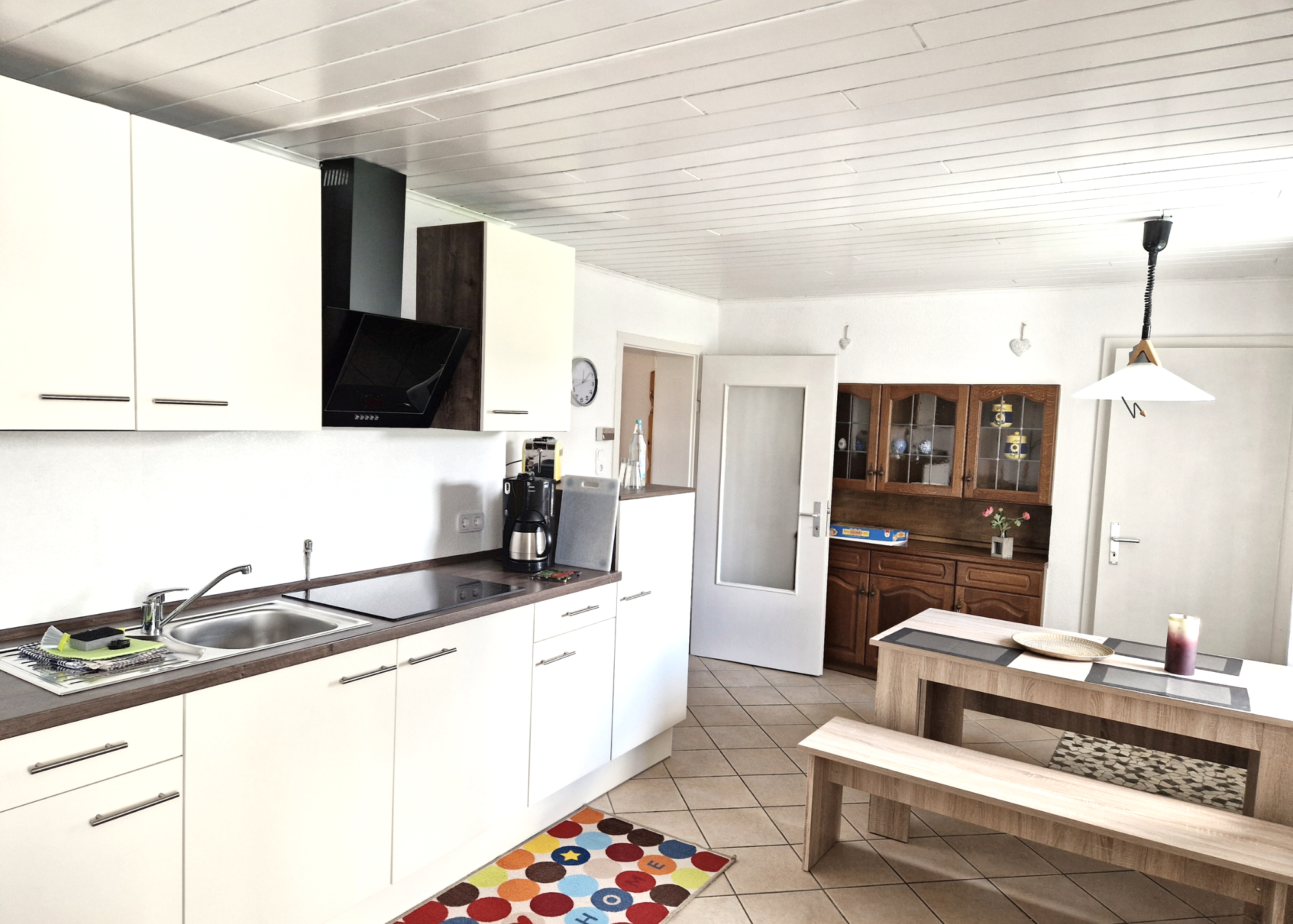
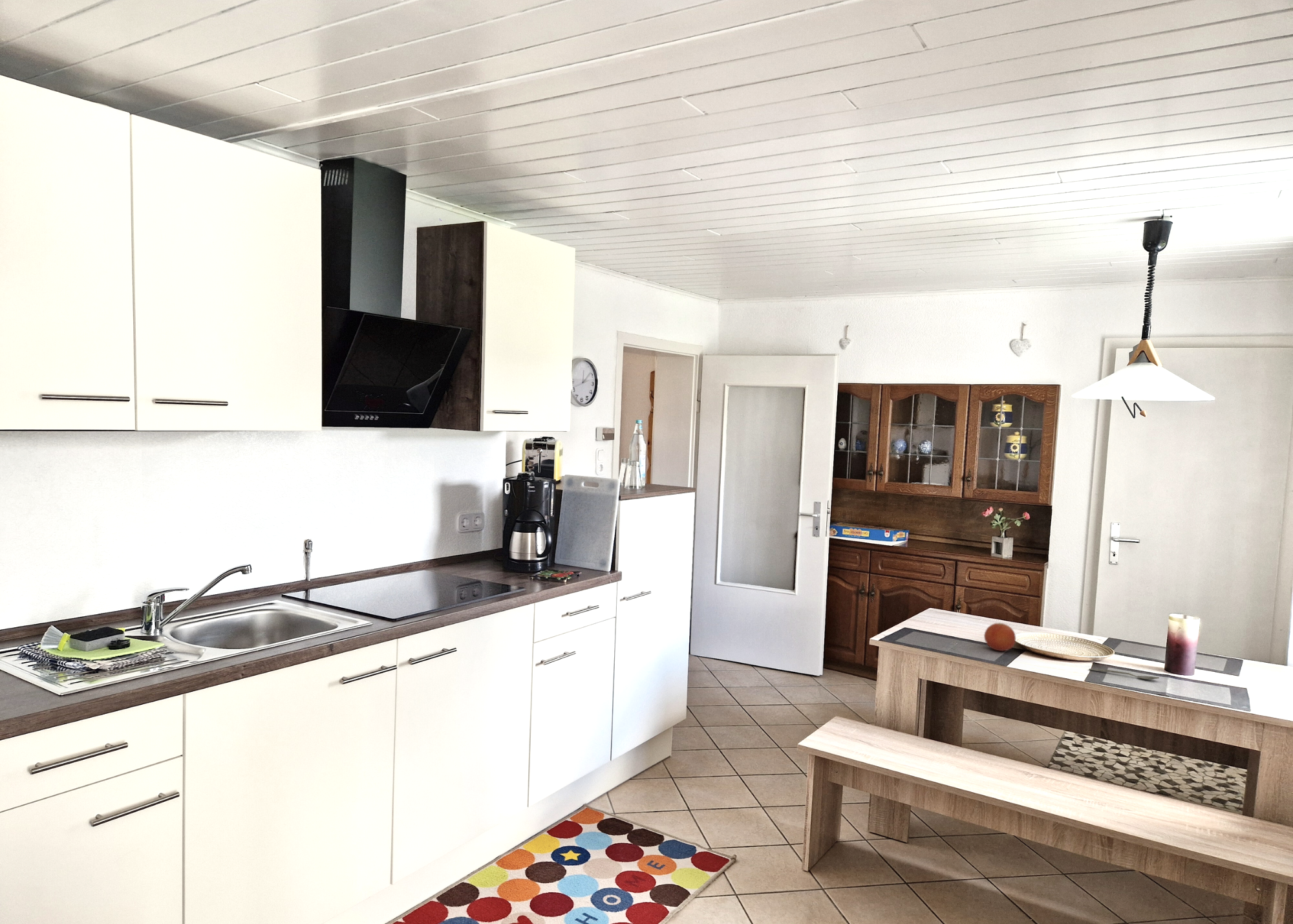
+ fruit [983,622,1016,652]
+ spoon [1089,668,1160,680]
